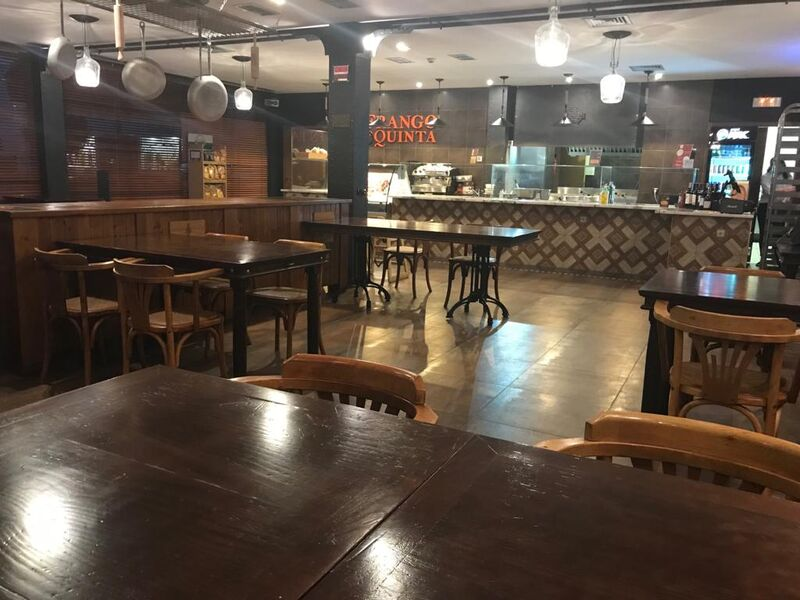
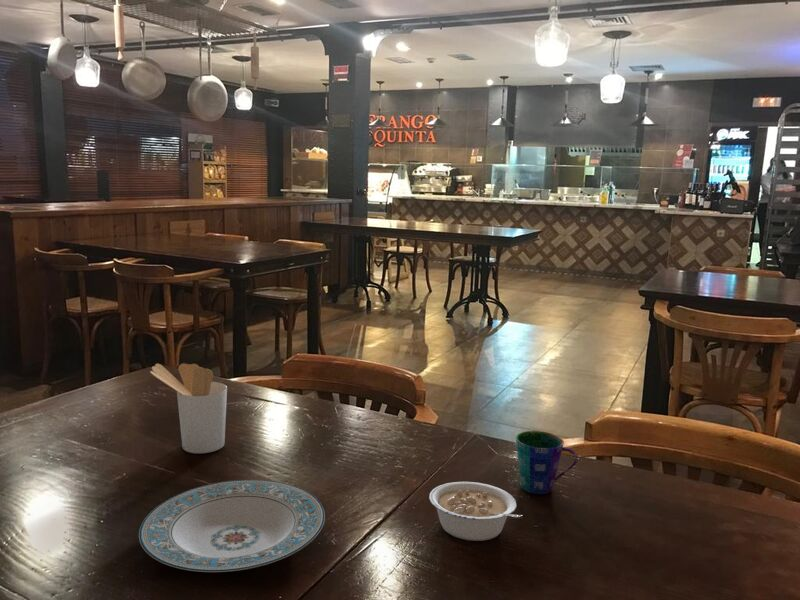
+ plate [138,479,326,573]
+ legume [428,481,523,542]
+ cup [515,430,579,495]
+ utensil holder [149,362,228,454]
